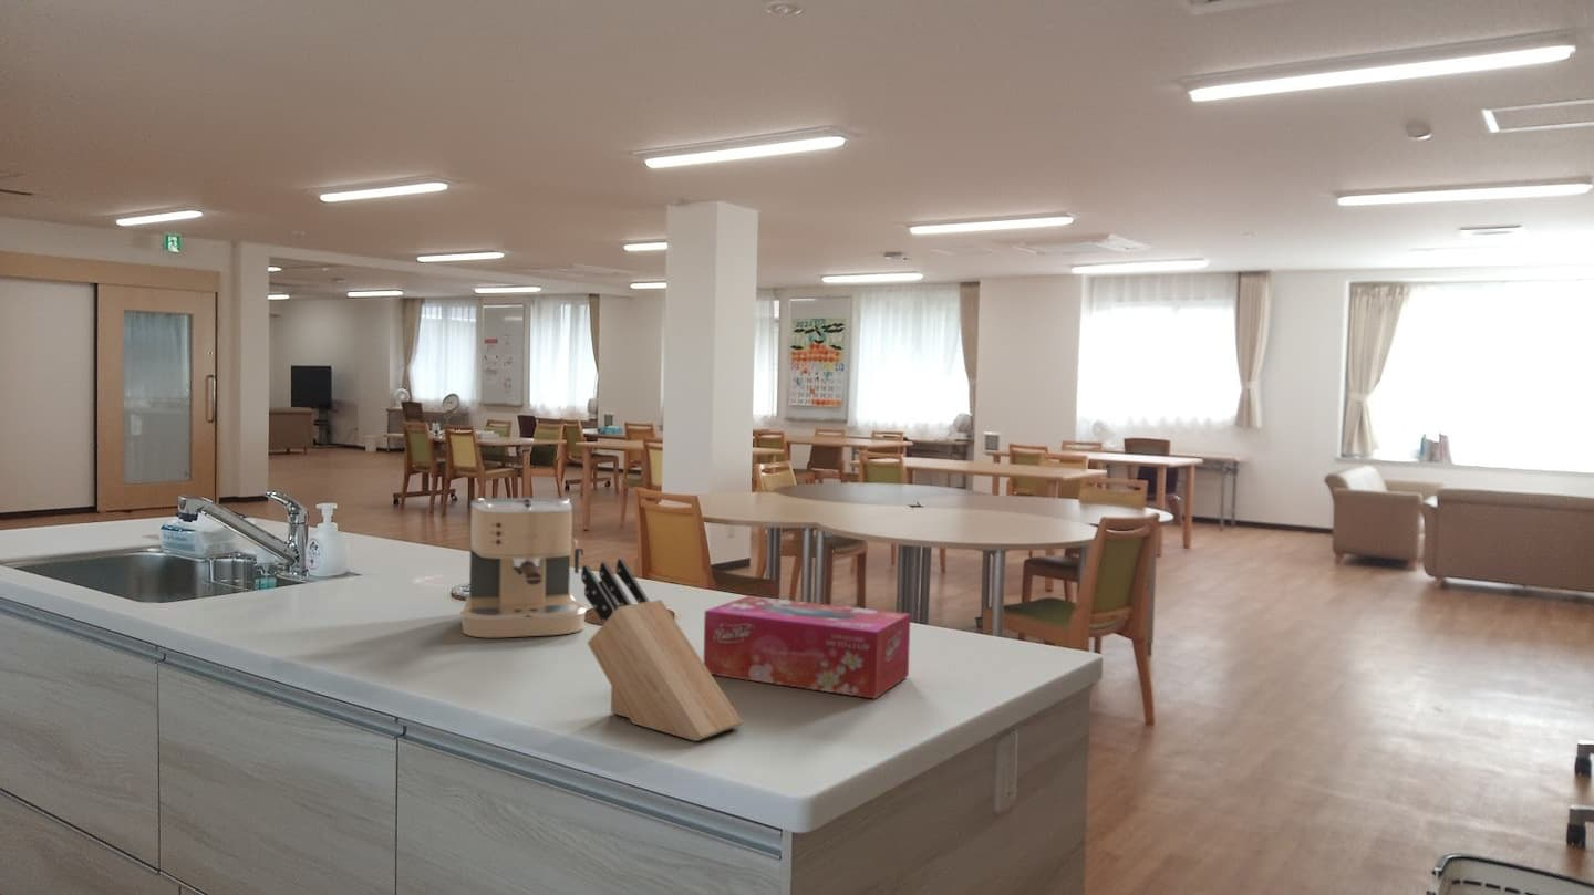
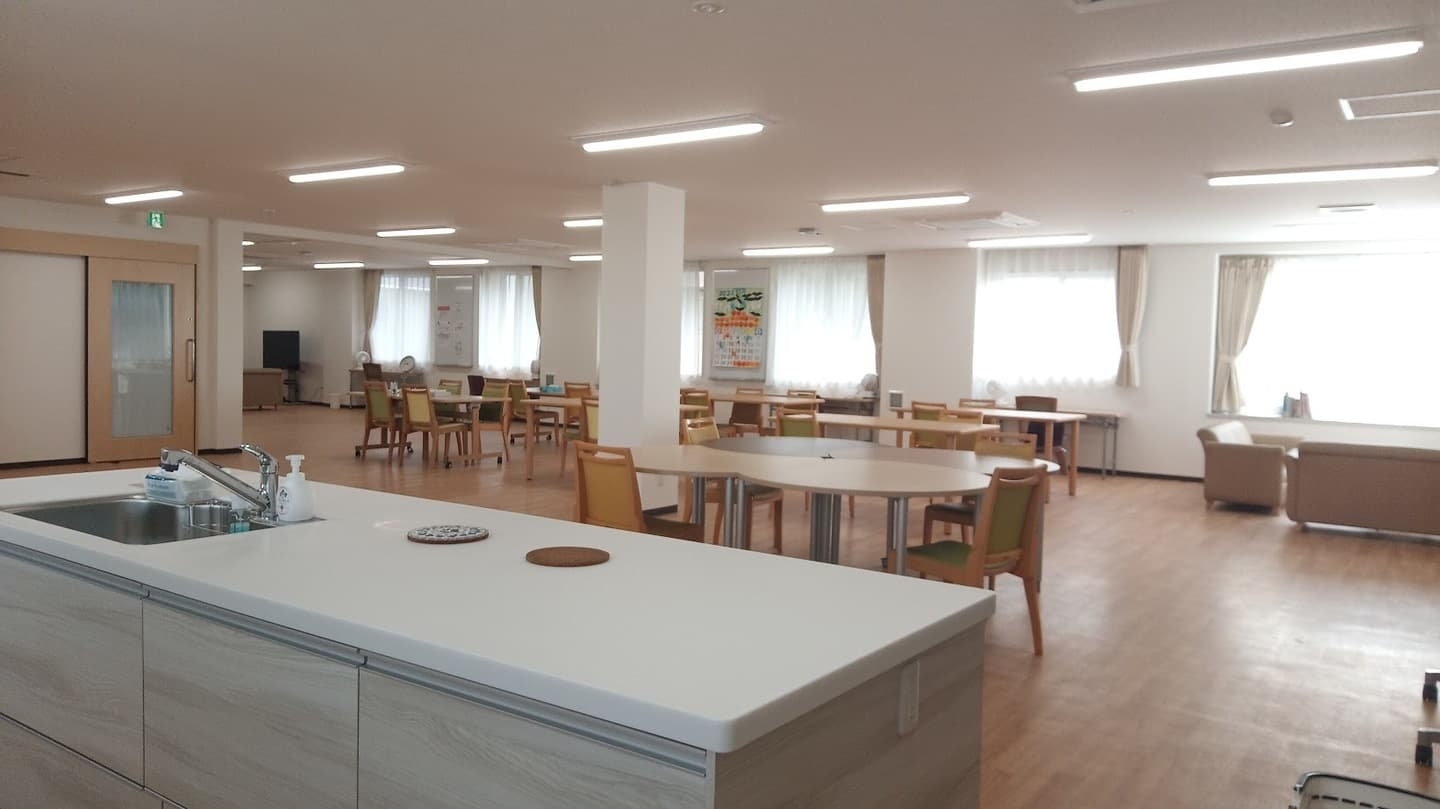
- coffee maker [459,497,588,638]
- tissue box [703,595,911,700]
- knife block [580,558,744,742]
